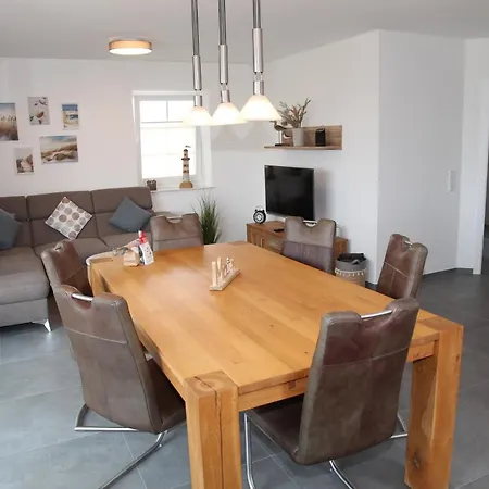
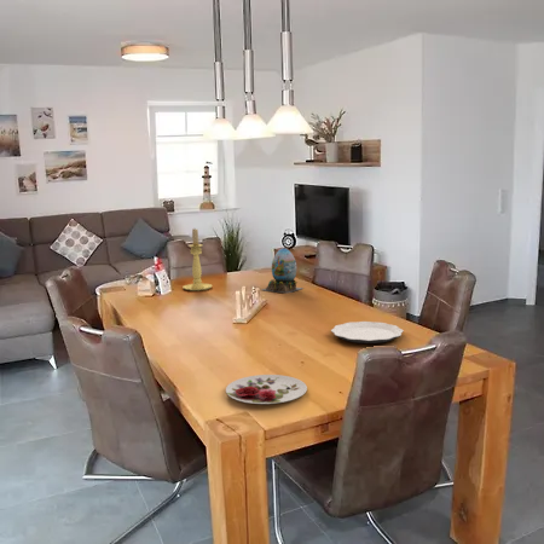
+ decorative egg [261,248,305,294]
+ plate [225,374,308,405]
+ plate [330,320,404,345]
+ candle holder [181,227,213,291]
